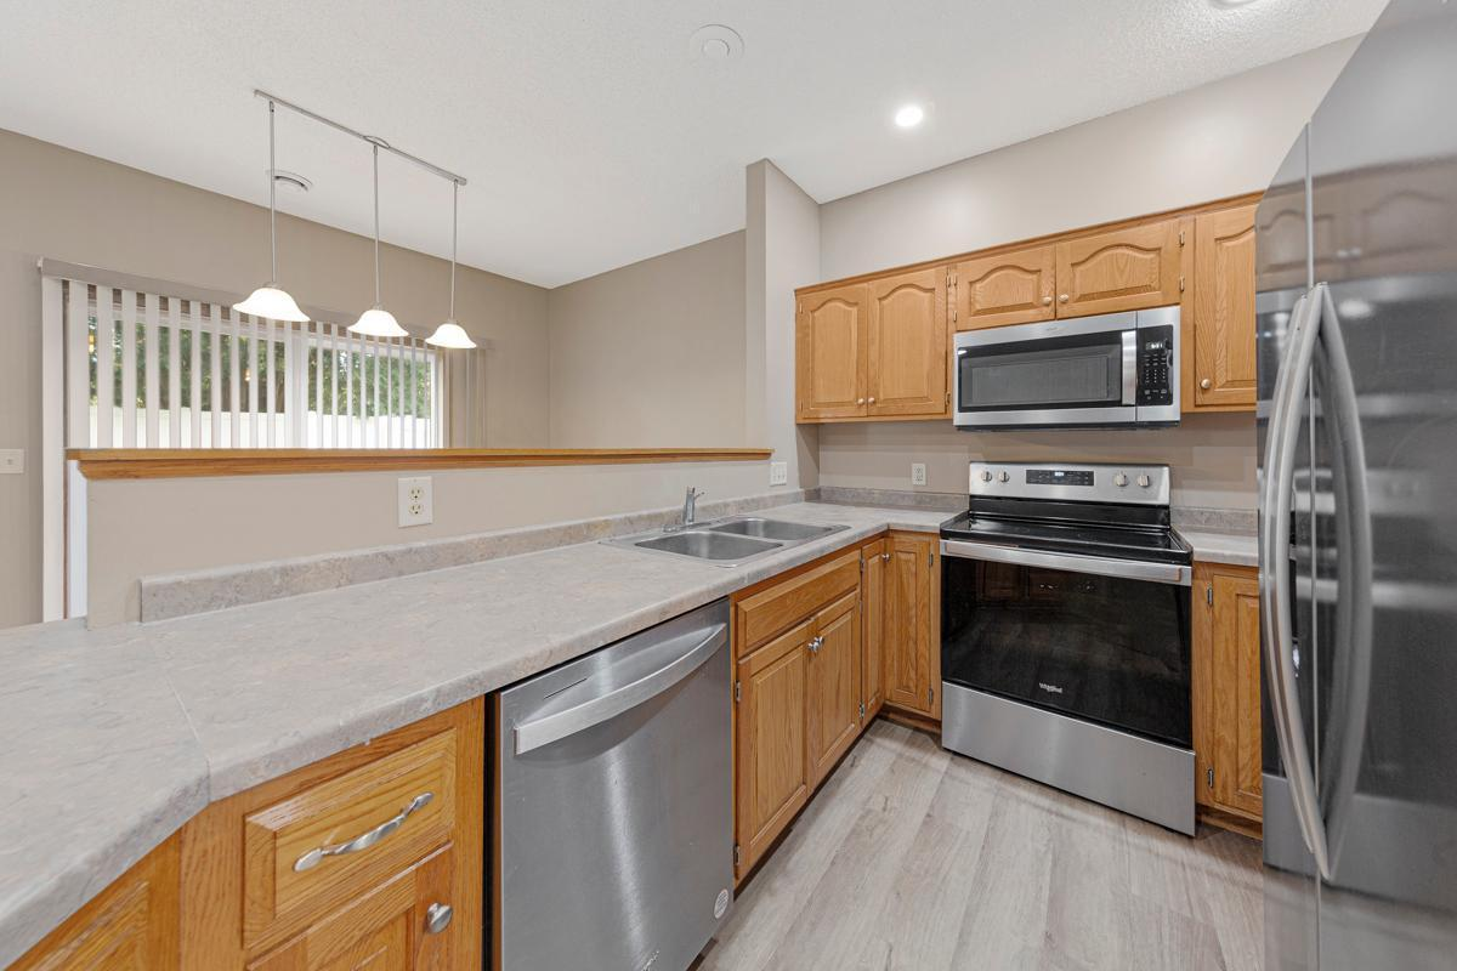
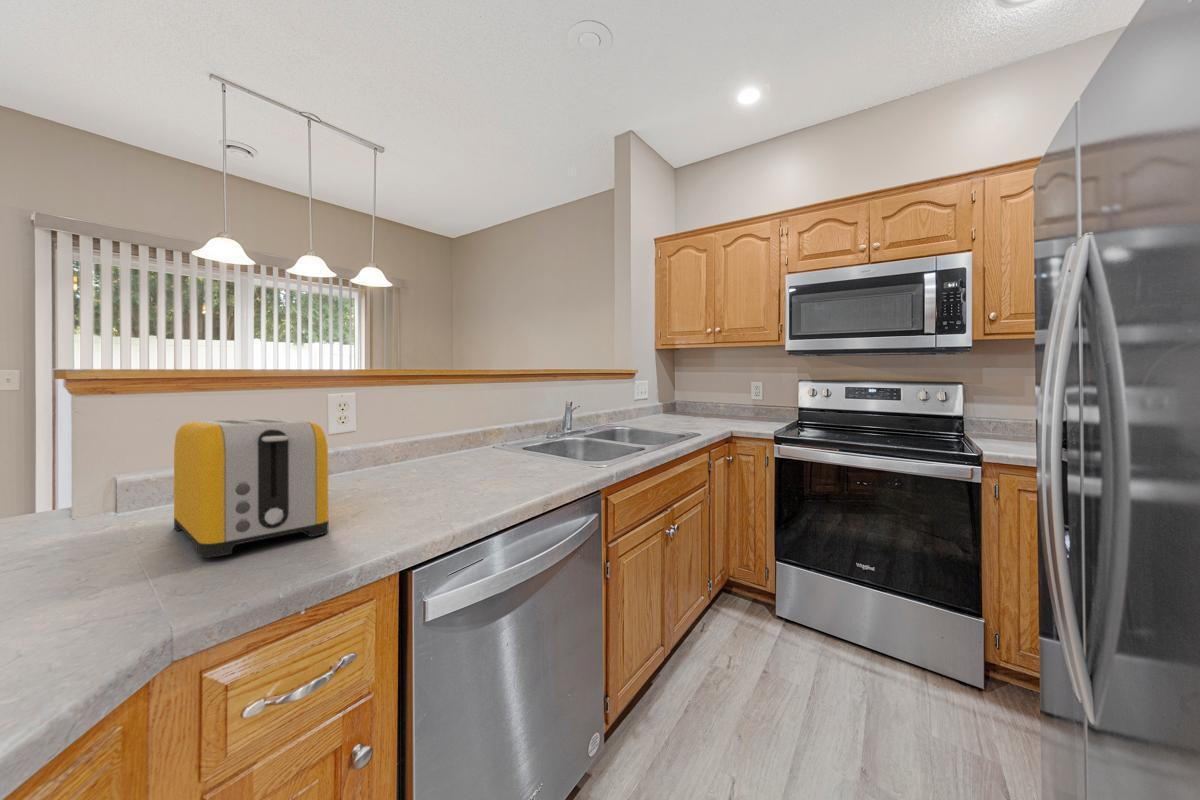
+ toaster [173,418,329,558]
